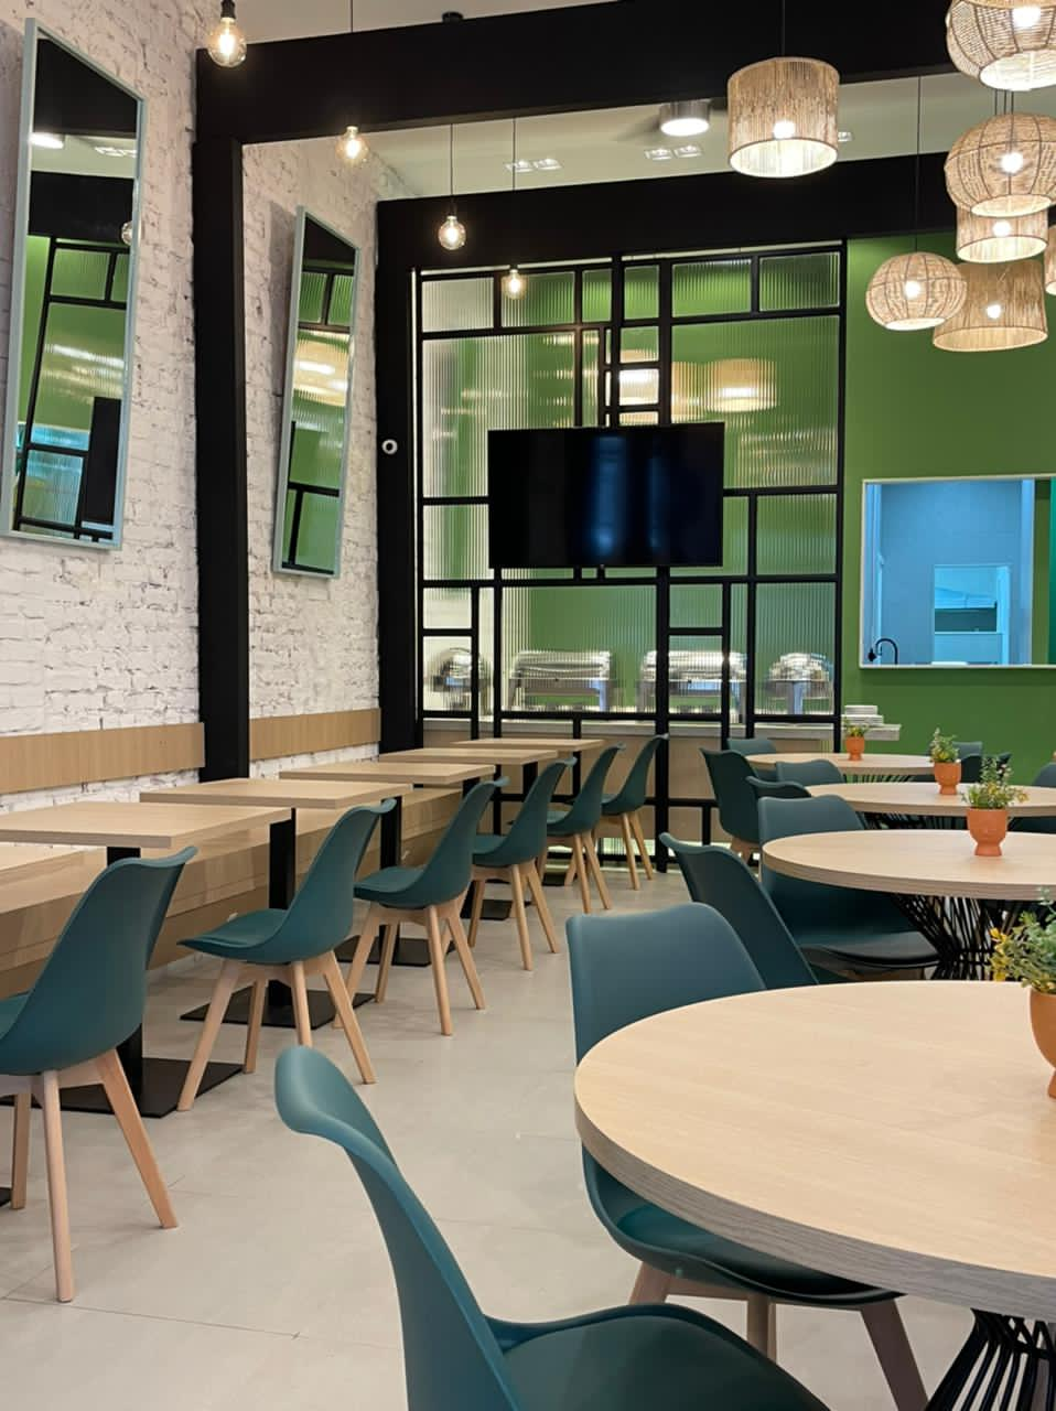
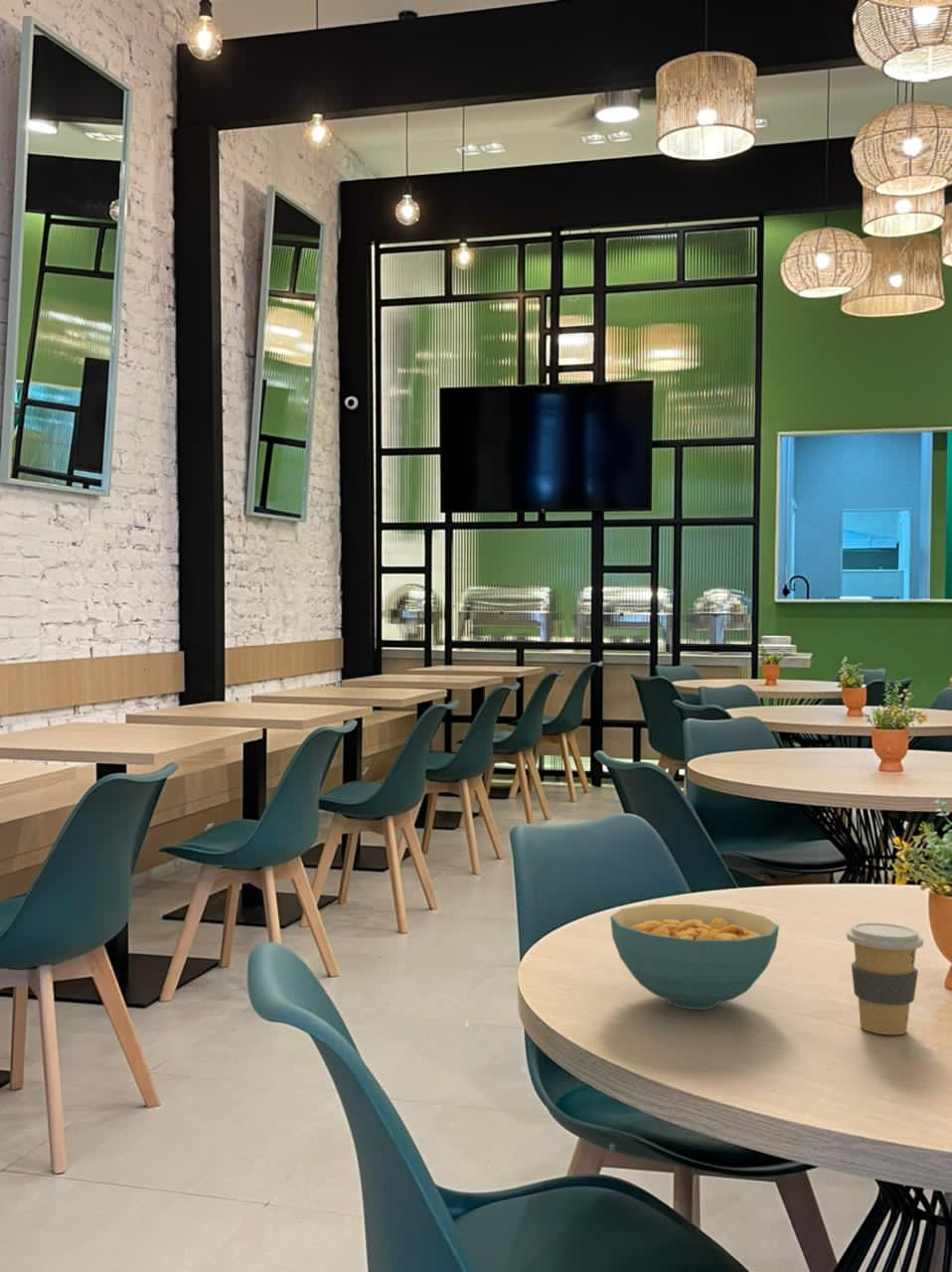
+ coffee cup [846,921,924,1035]
+ cereal bowl [609,903,780,1011]
